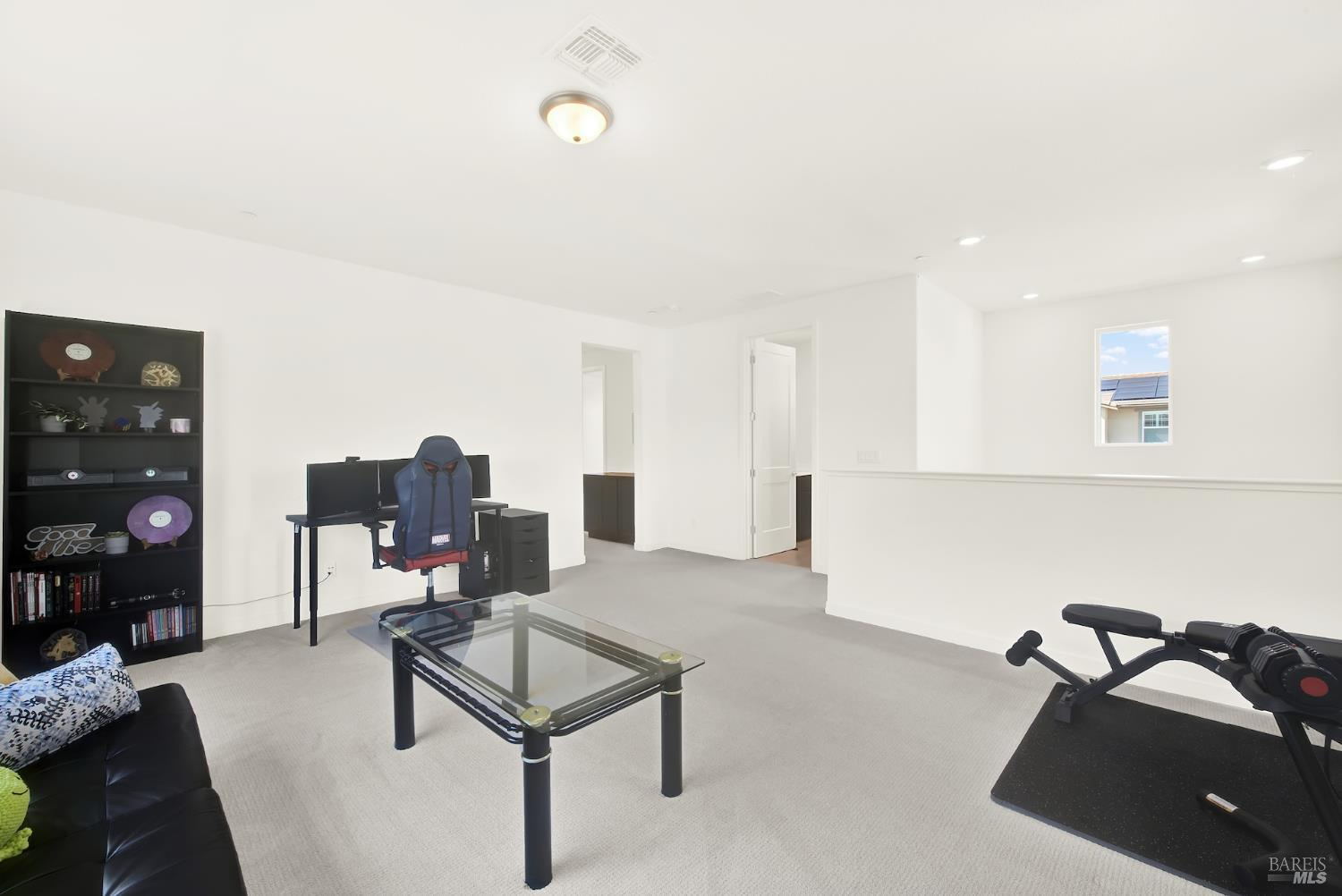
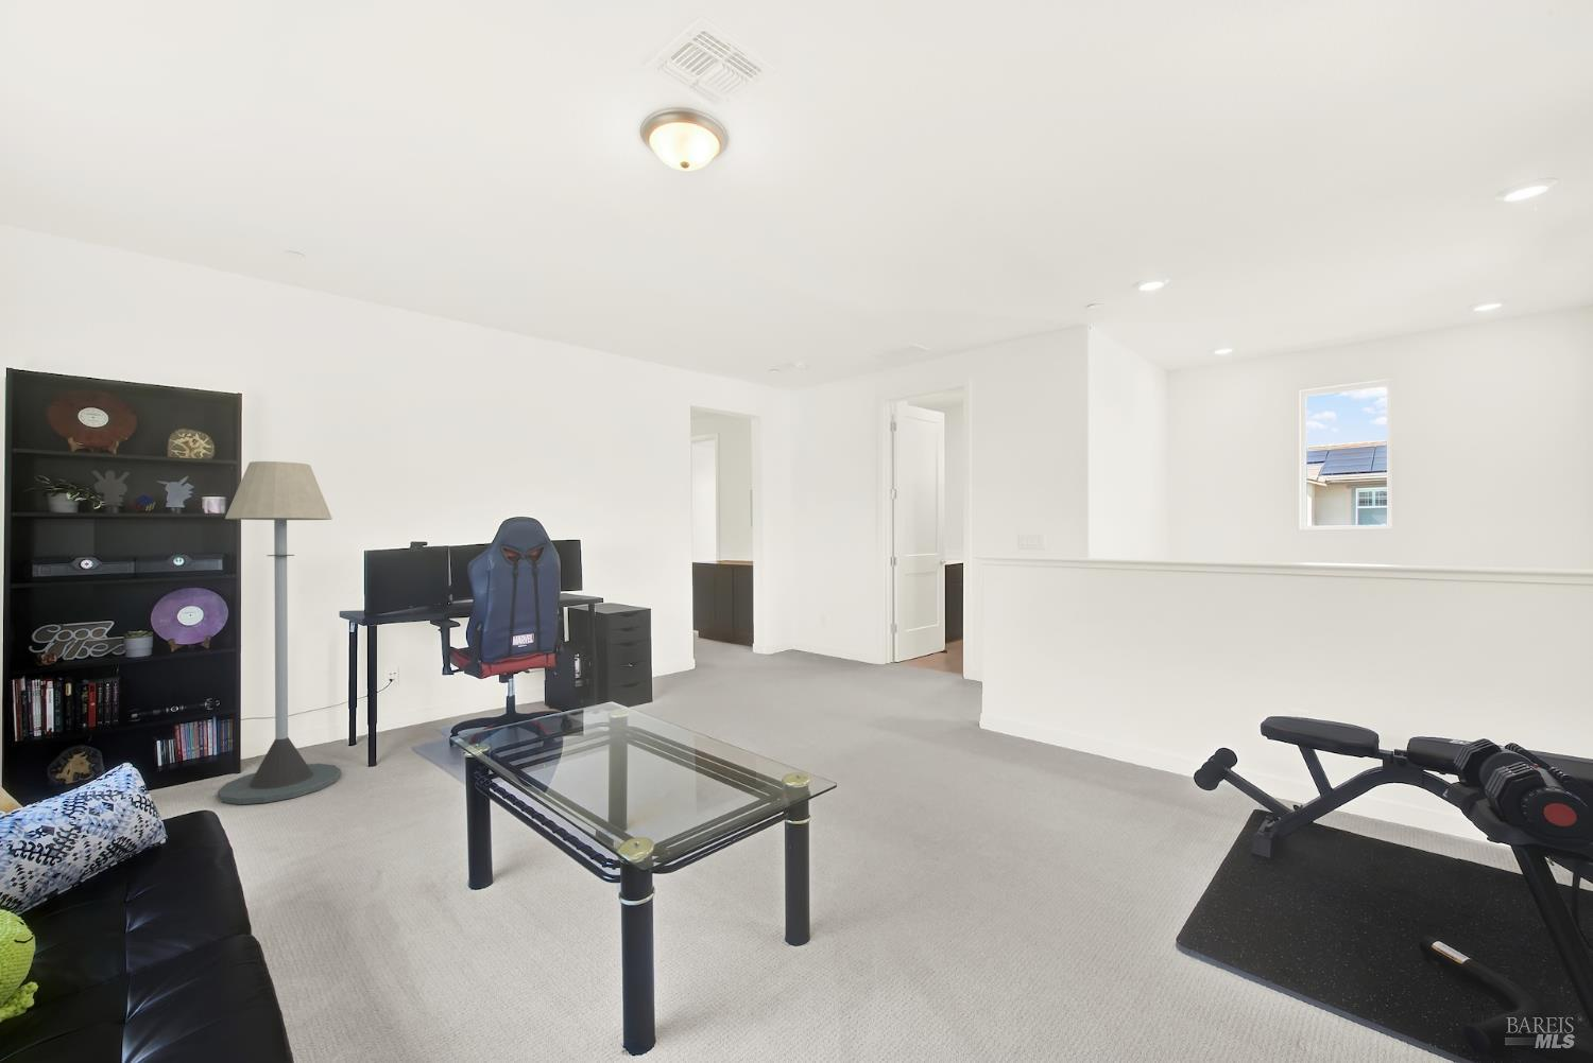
+ floor lamp [217,460,342,806]
